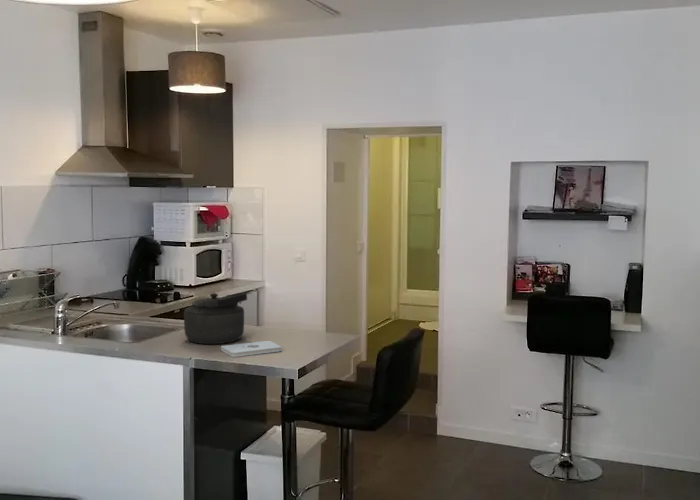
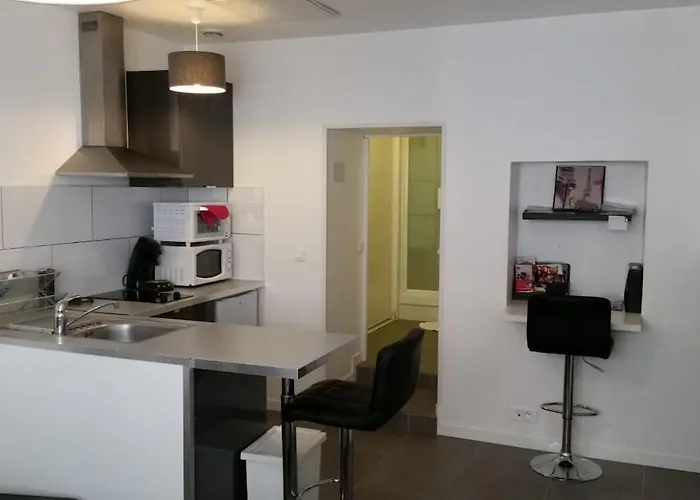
- kettle [183,292,248,345]
- notepad [220,340,282,358]
